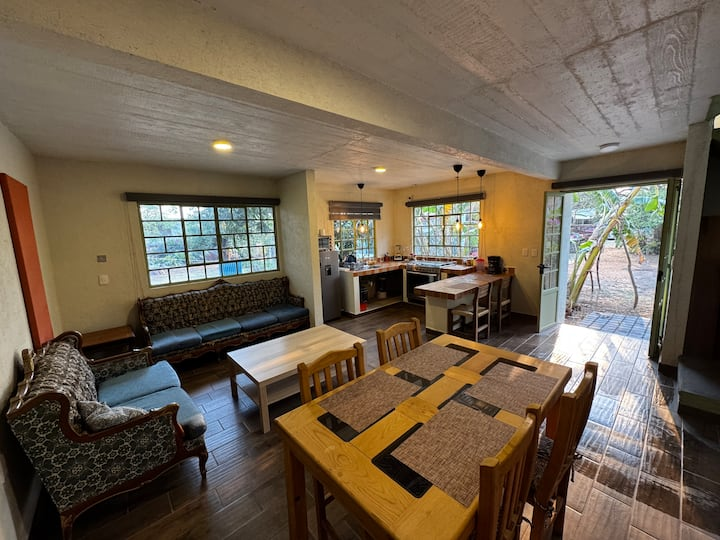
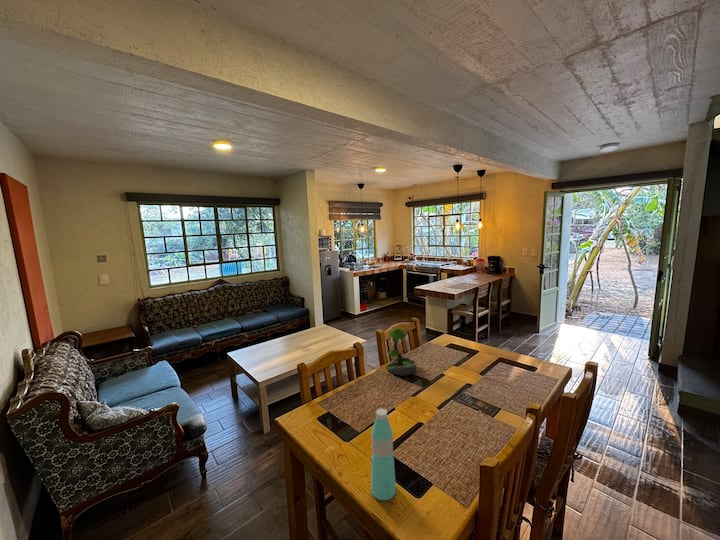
+ water bottle [370,407,397,501]
+ plant [385,327,417,377]
